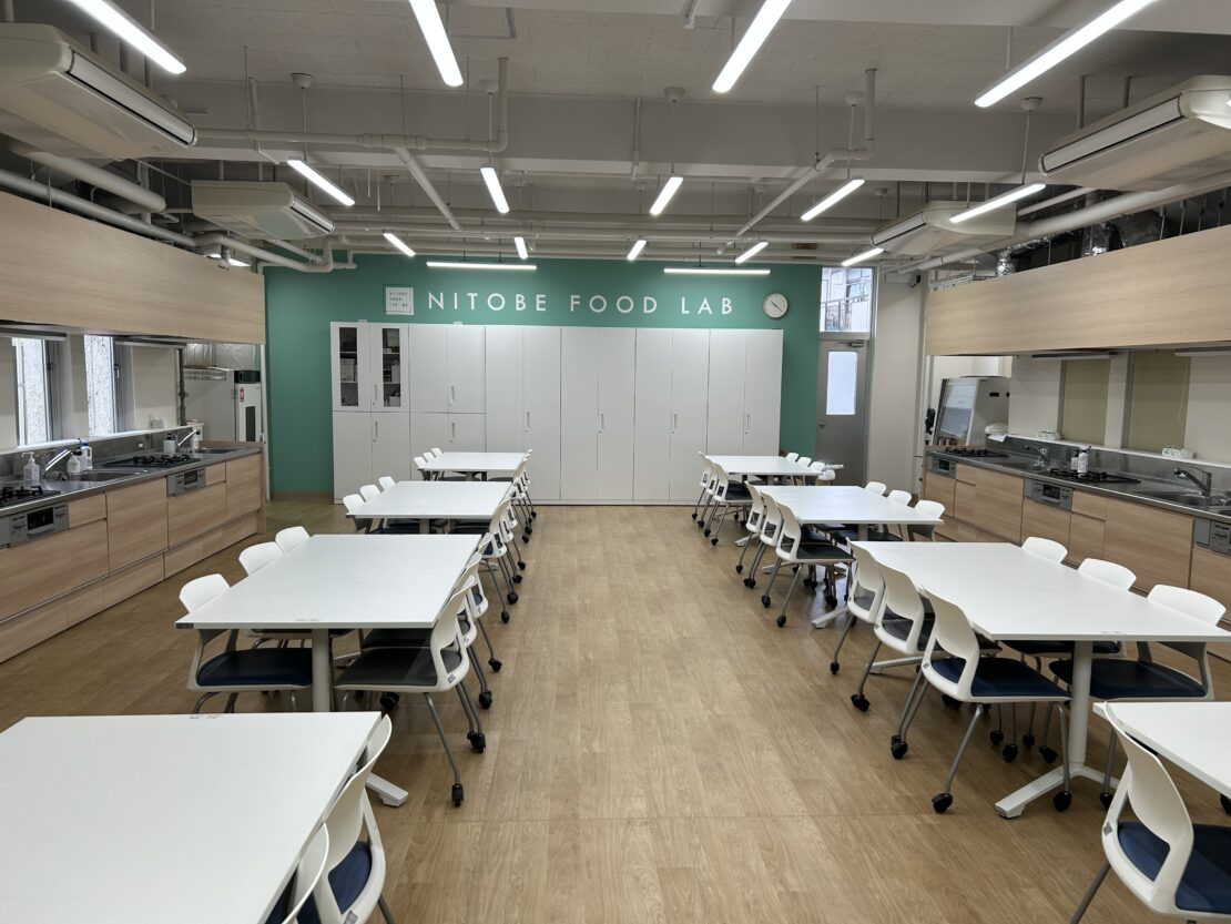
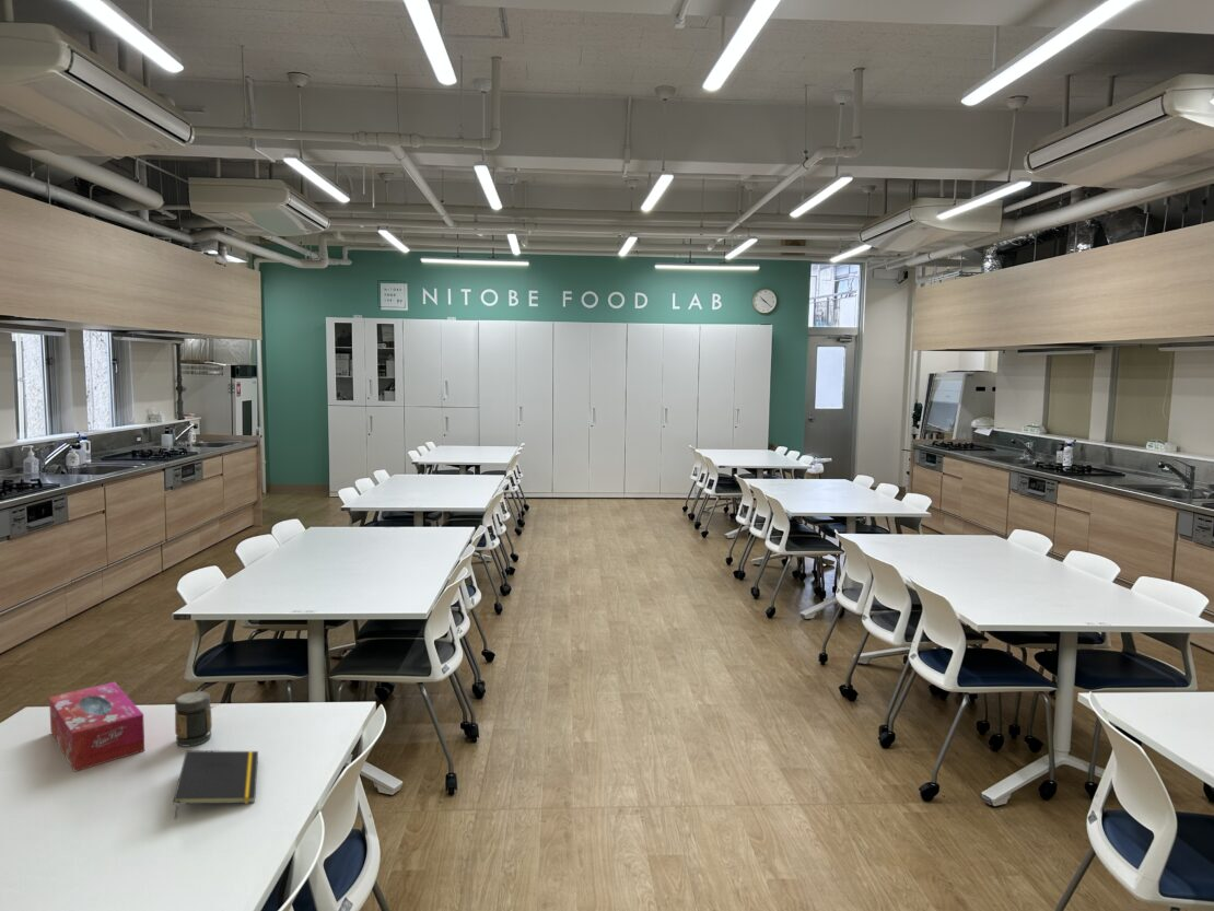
+ jar [174,690,213,747]
+ notepad [172,749,259,820]
+ tissue box [48,681,145,773]
